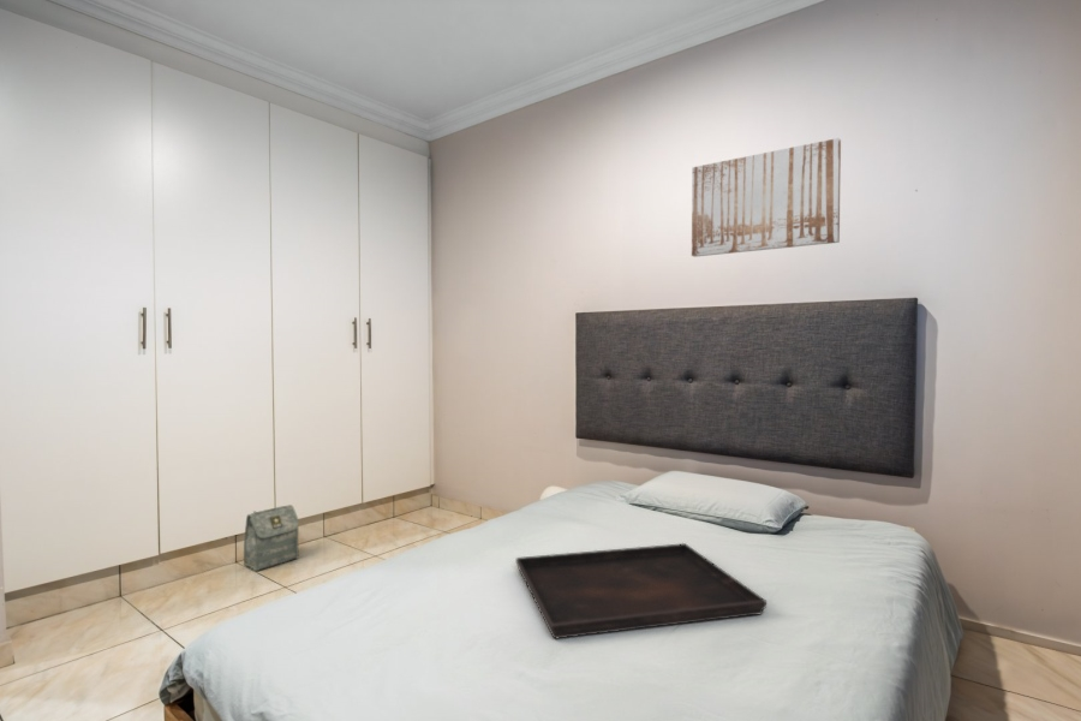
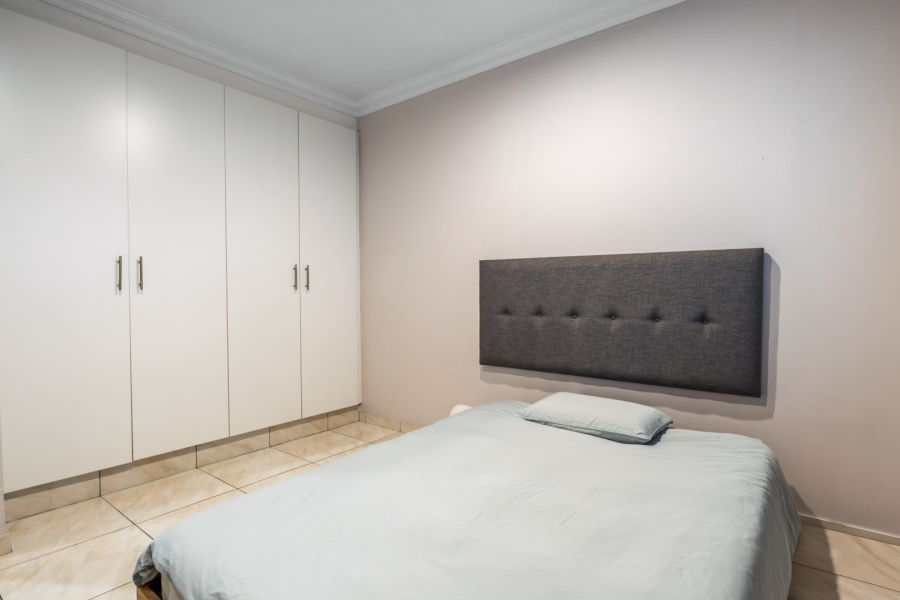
- serving tray [515,542,768,639]
- bag [243,503,300,572]
- wall art [691,137,842,258]
